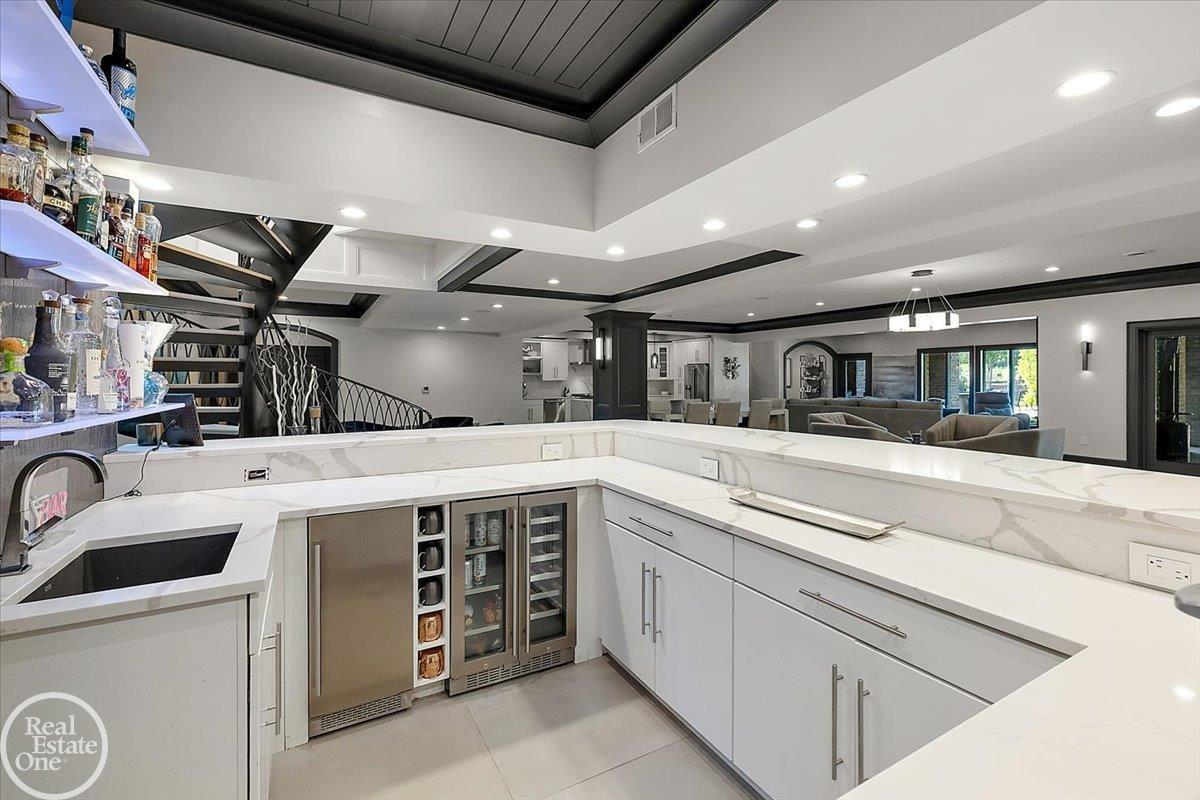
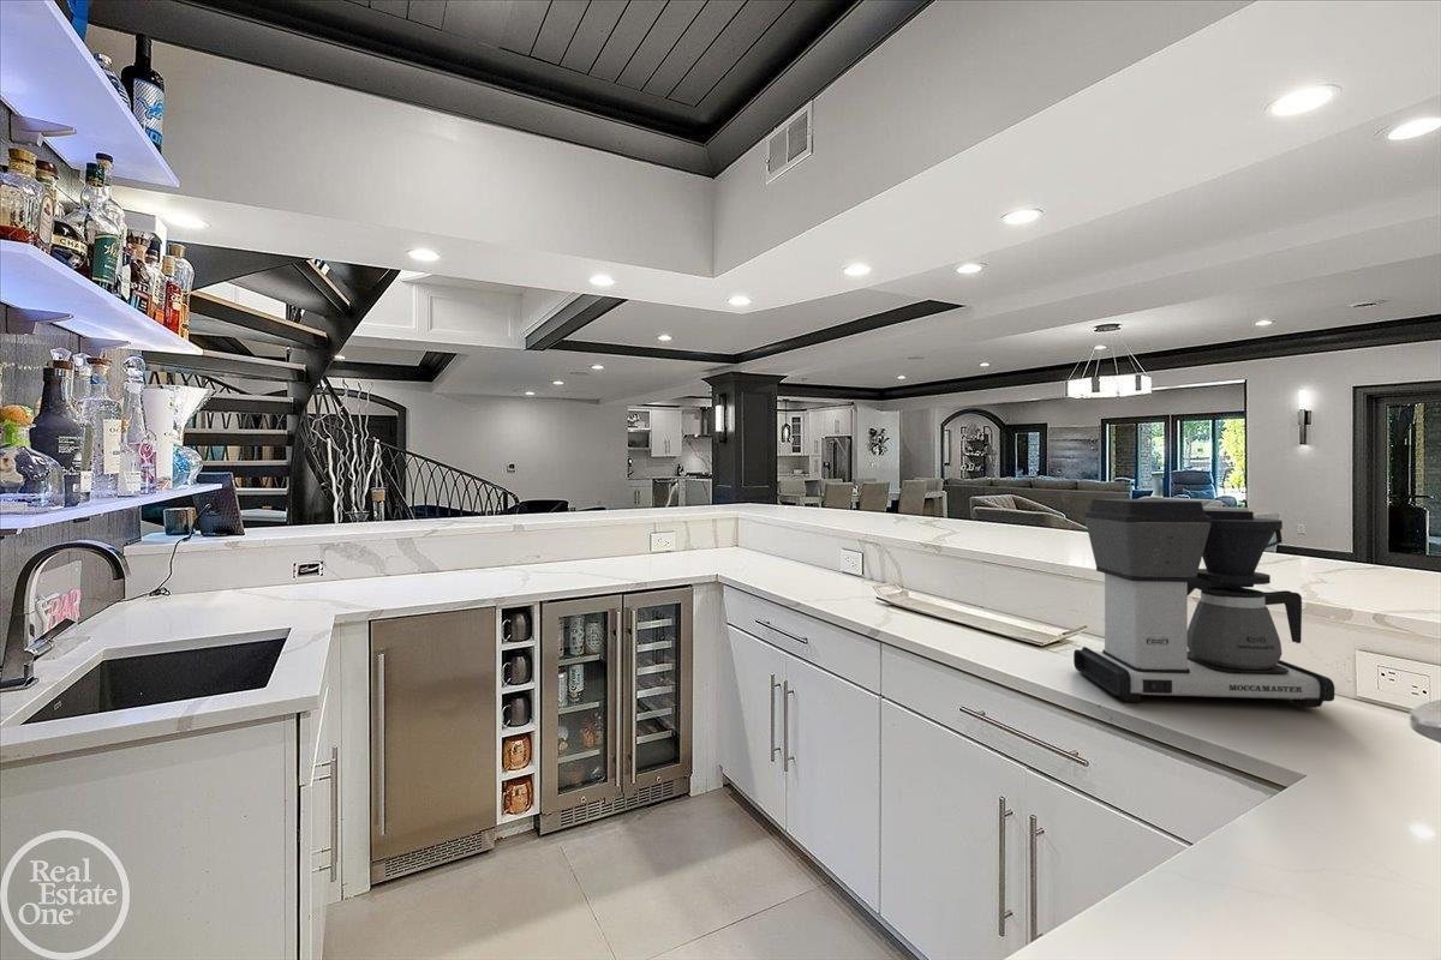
+ coffee maker [1072,498,1335,709]
